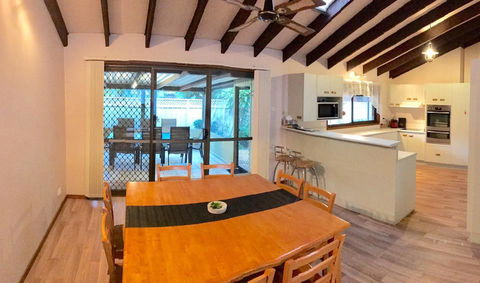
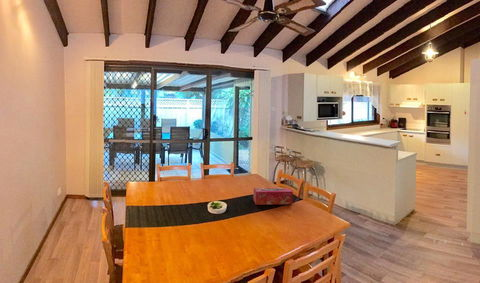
+ tissue box [253,187,294,206]
